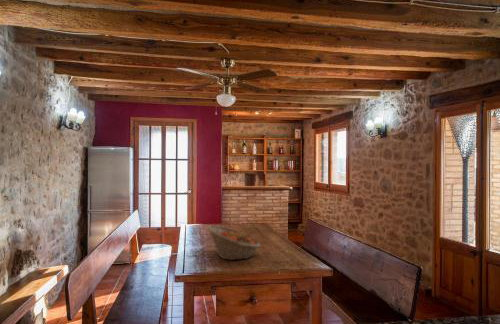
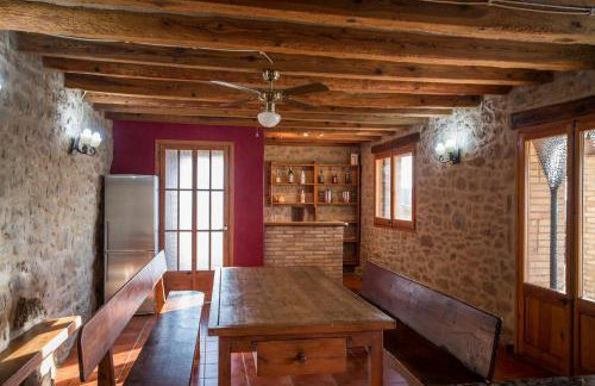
- fruit basket [206,224,261,261]
